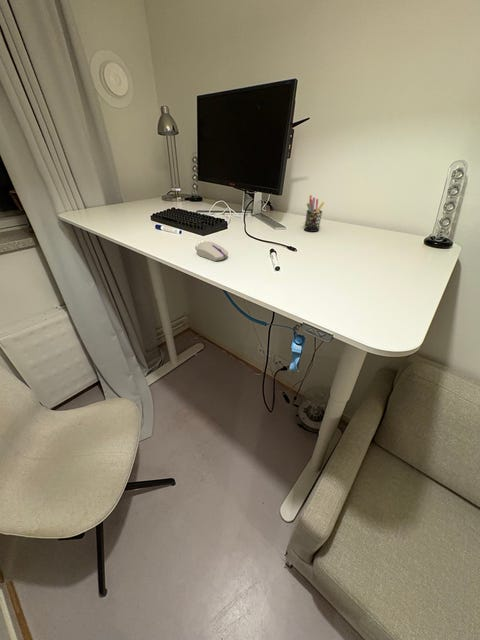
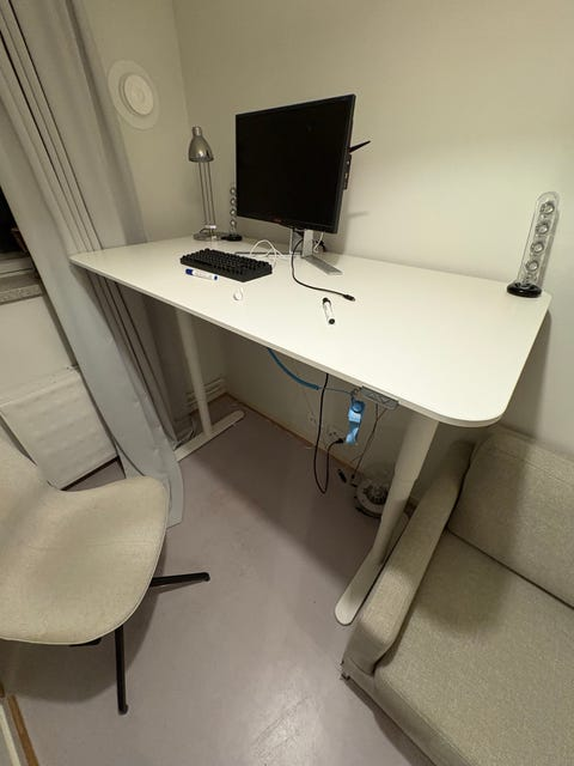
- pen holder [303,194,325,233]
- computer mouse [195,241,229,262]
